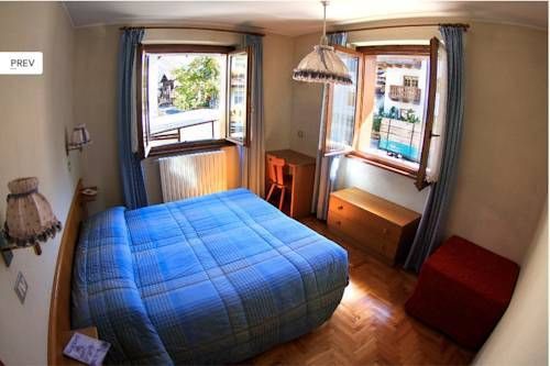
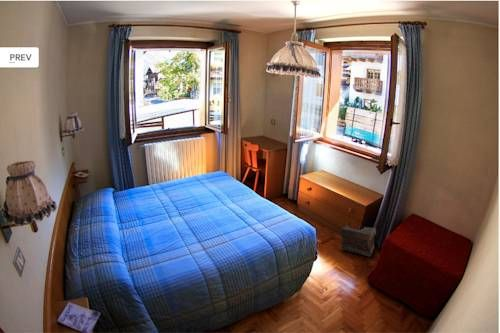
+ pouch [339,224,377,257]
